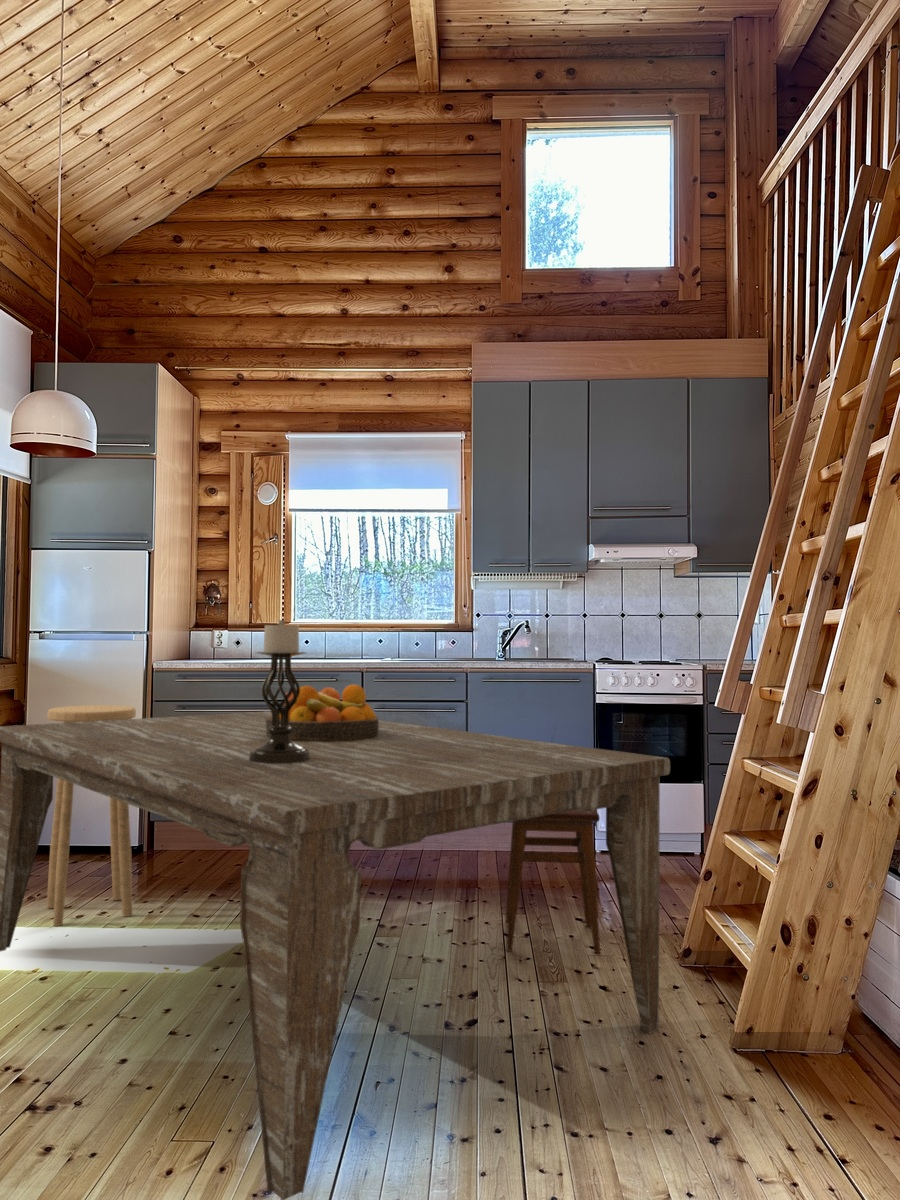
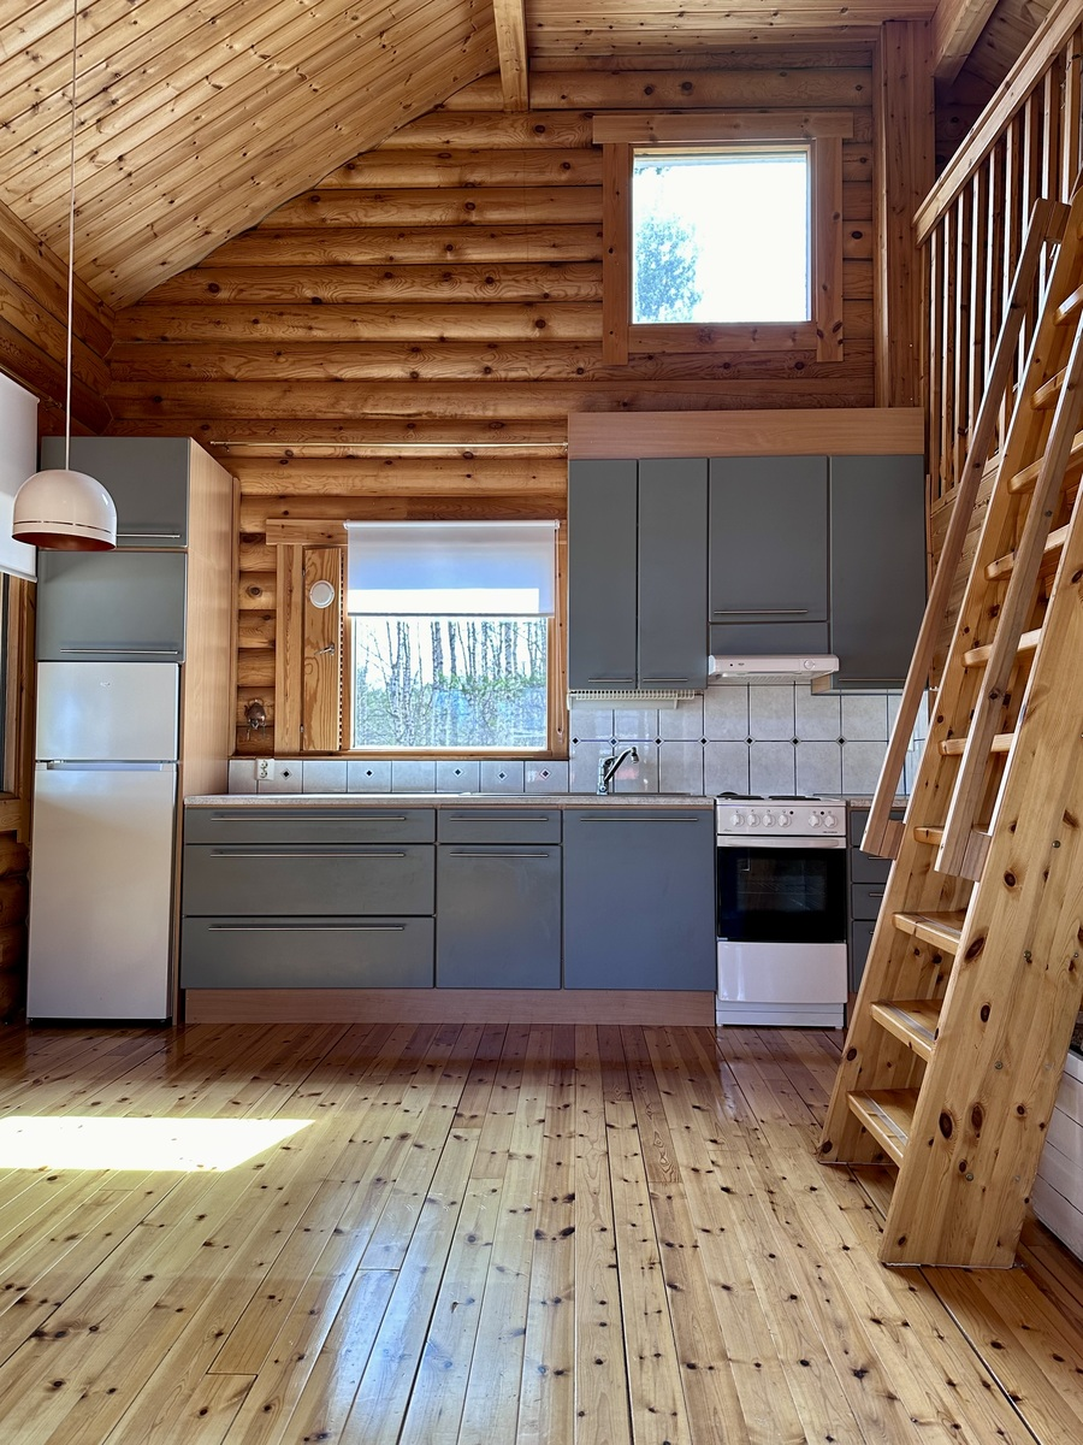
- stool [504,810,601,954]
- fruit bowl [266,683,379,741]
- dining table [0,710,671,1200]
- stool [46,704,137,927]
- candle holder [249,619,310,764]
